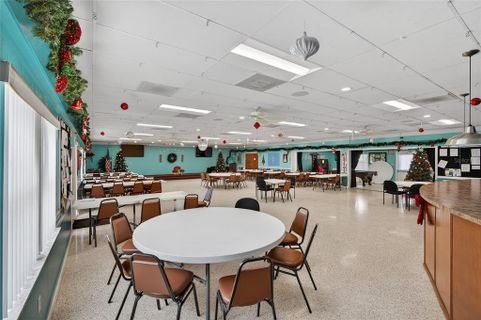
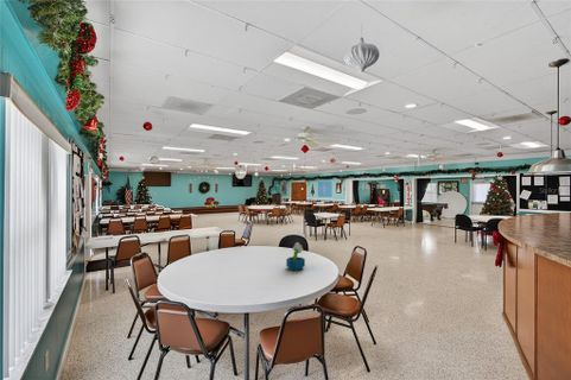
+ decorative plant [285,241,306,272]
